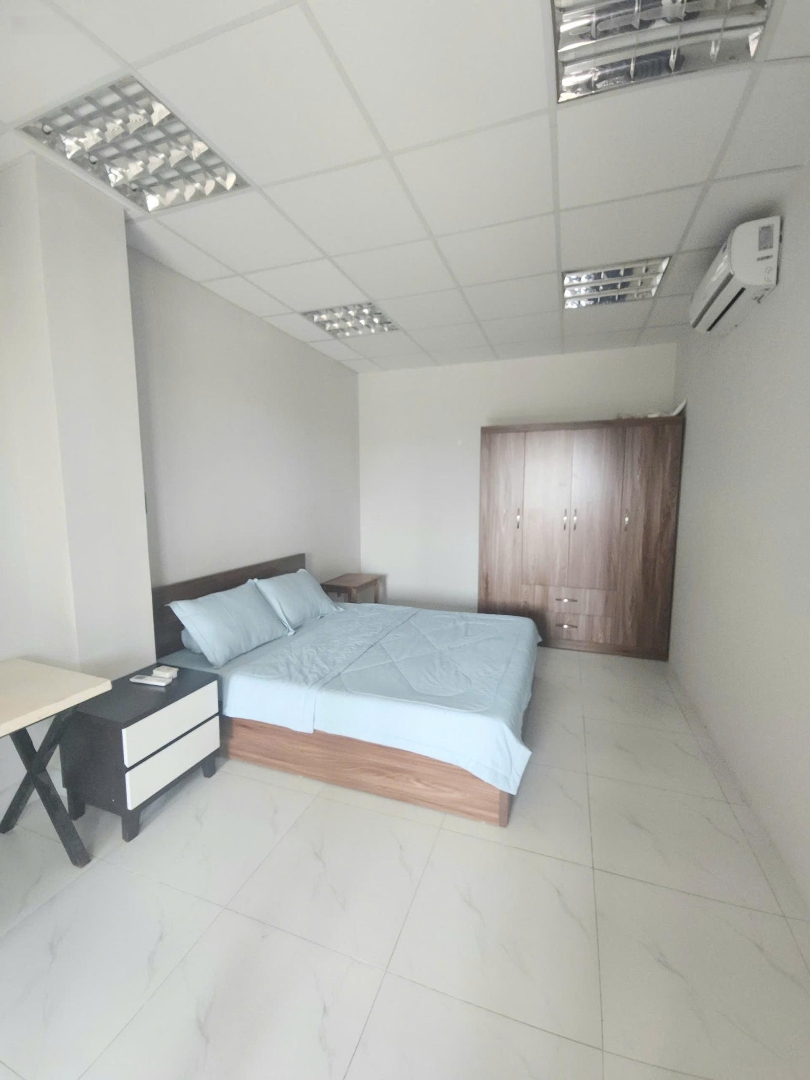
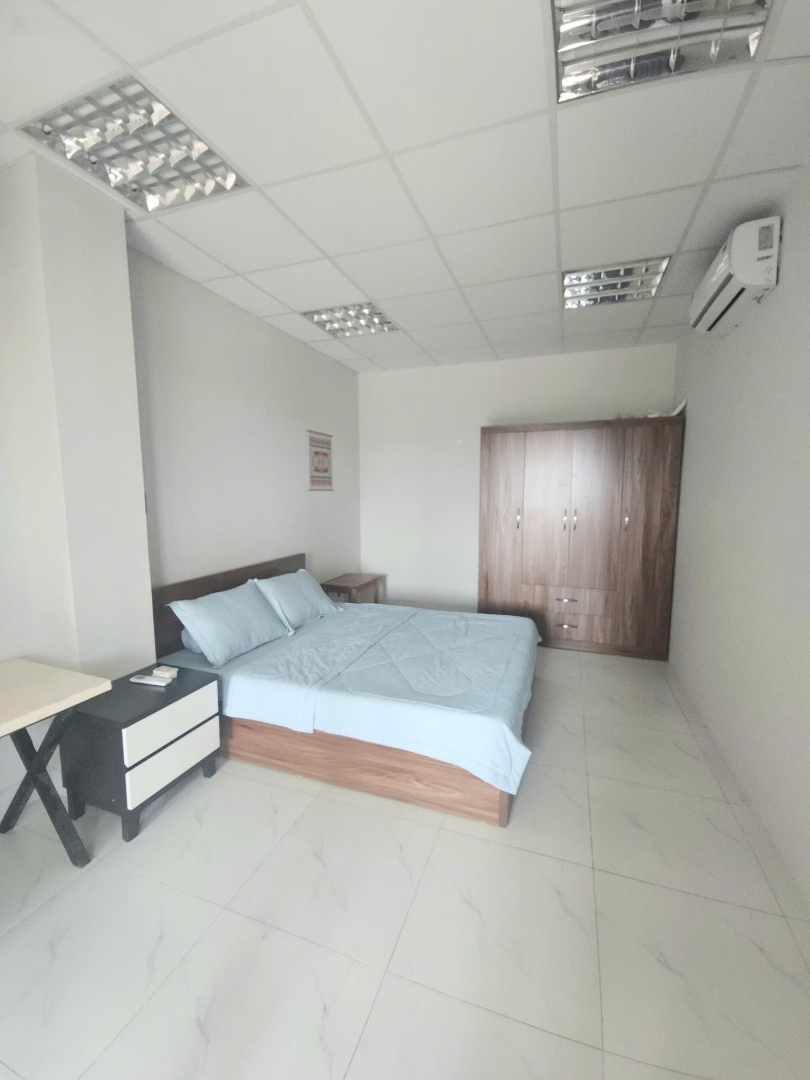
+ wall art [305,429,335,492]
